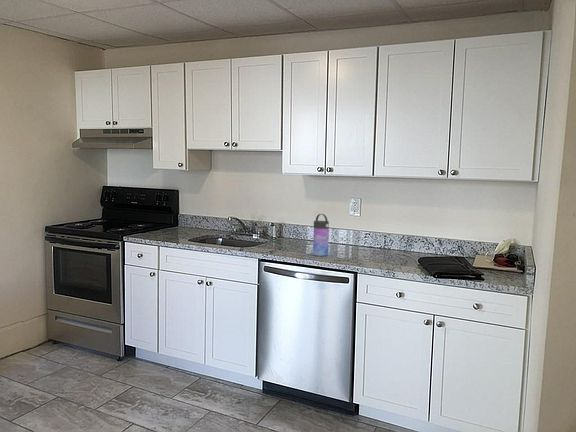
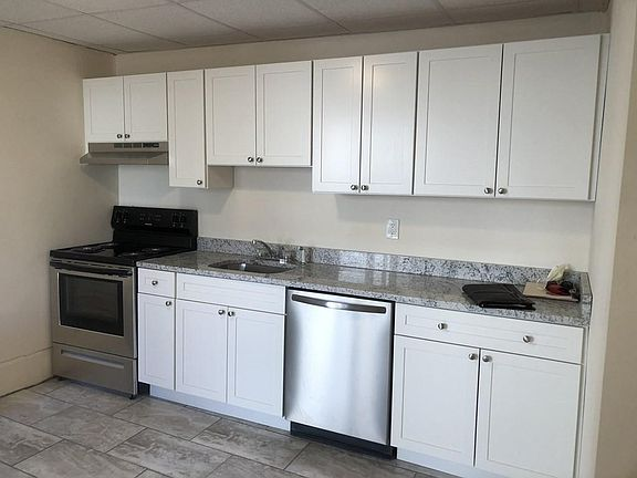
- water bottle [312,213,330,257]
